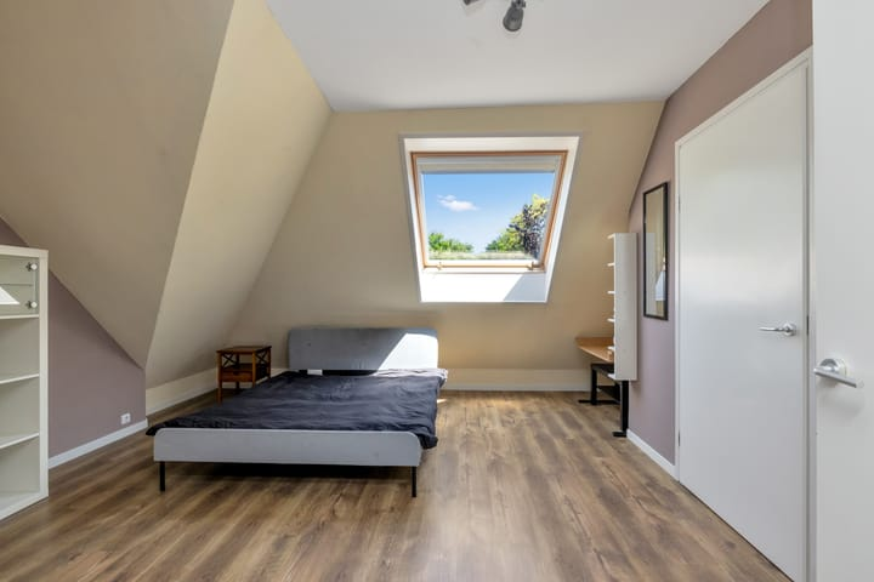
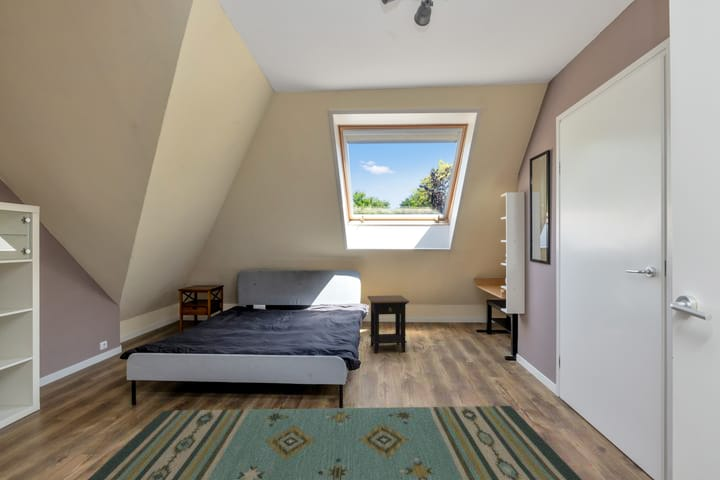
+ rug [87,405,583,480]
+ side table [366,294,411,354]
